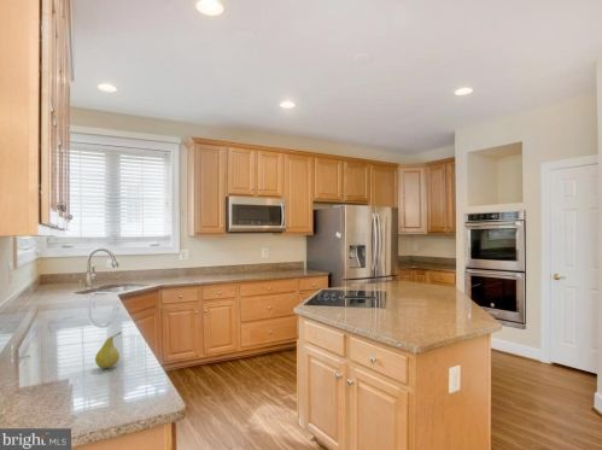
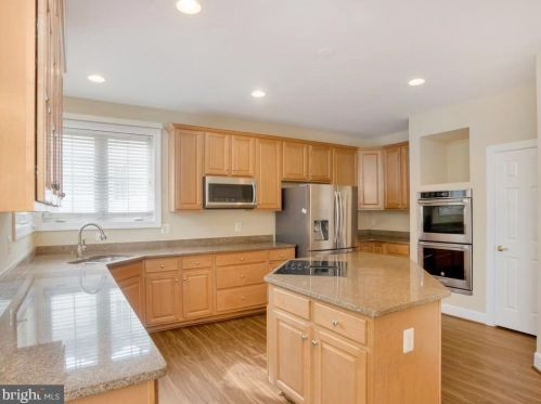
- fruit [94,331,122,369]
